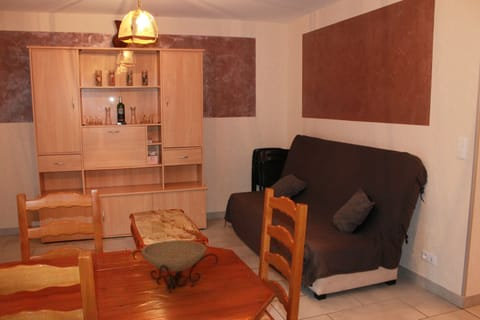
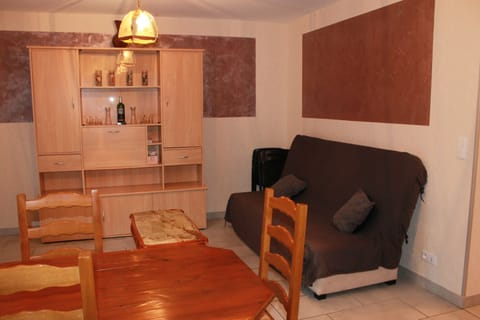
- decorative bowl [131,239,220,294]
